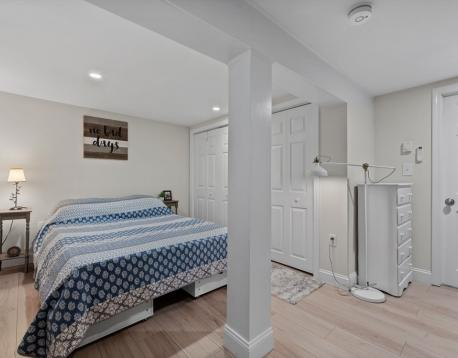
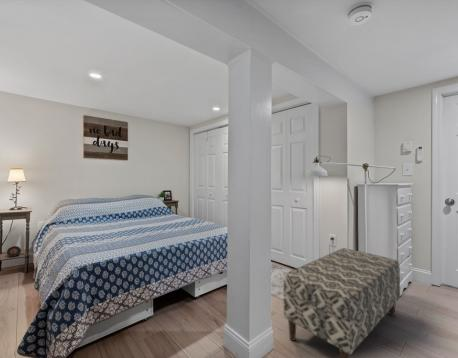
+ bench [283,247,401,358]
